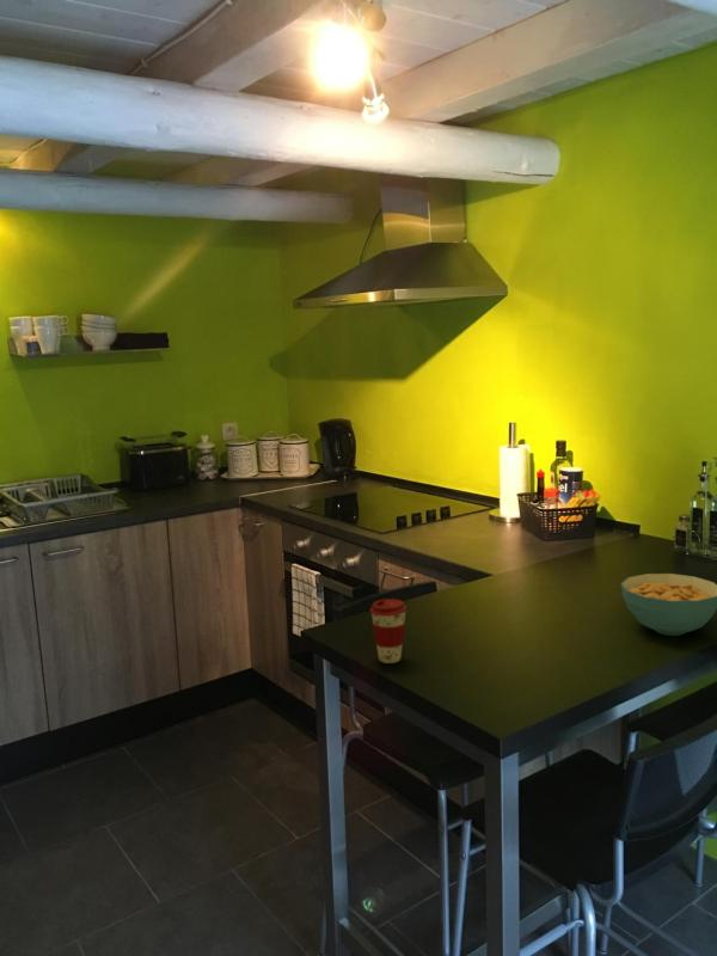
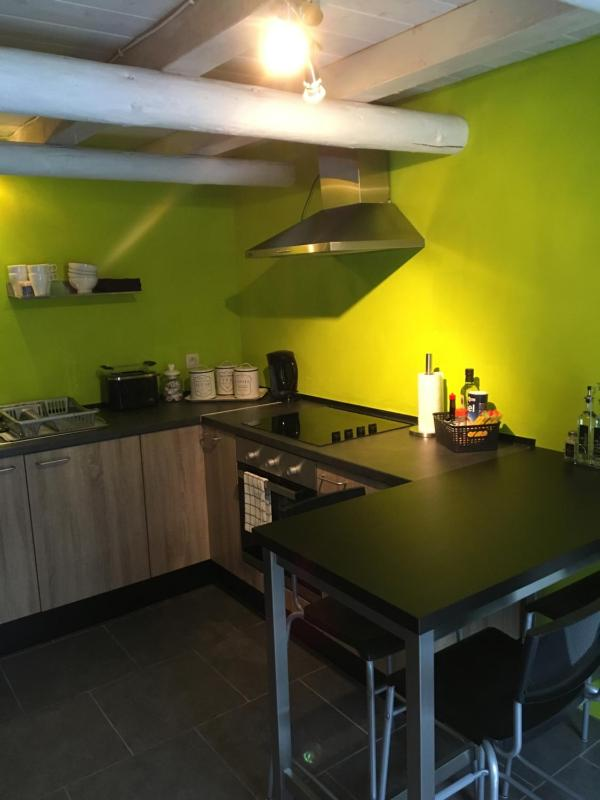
- cereal bowl [620,572,717,637]
- coffee cup [369,598,407,664]
